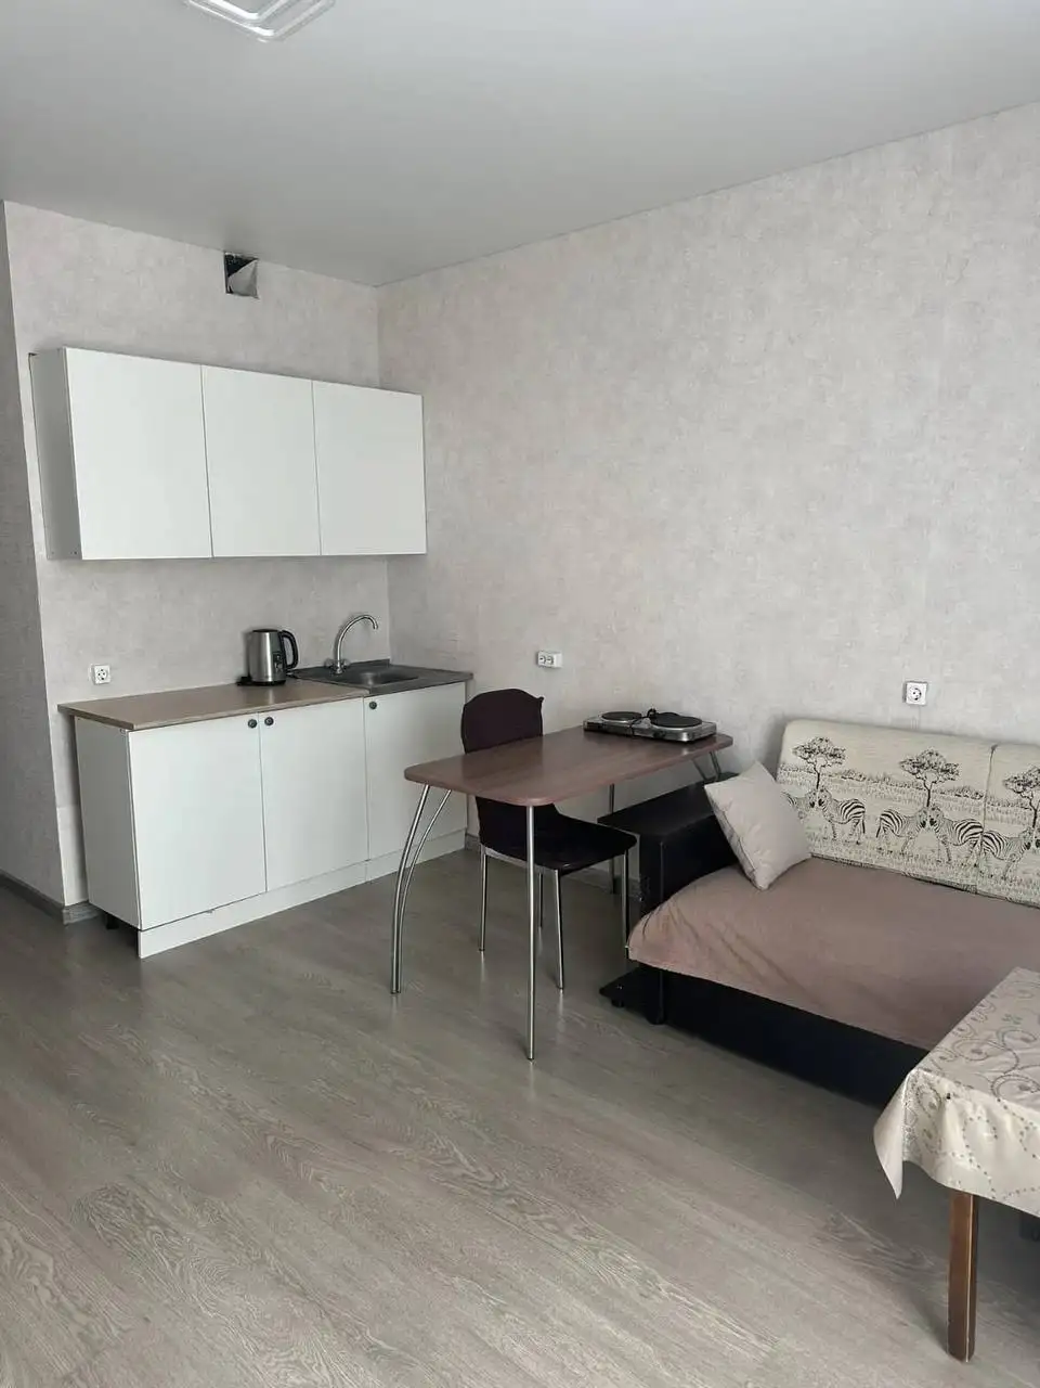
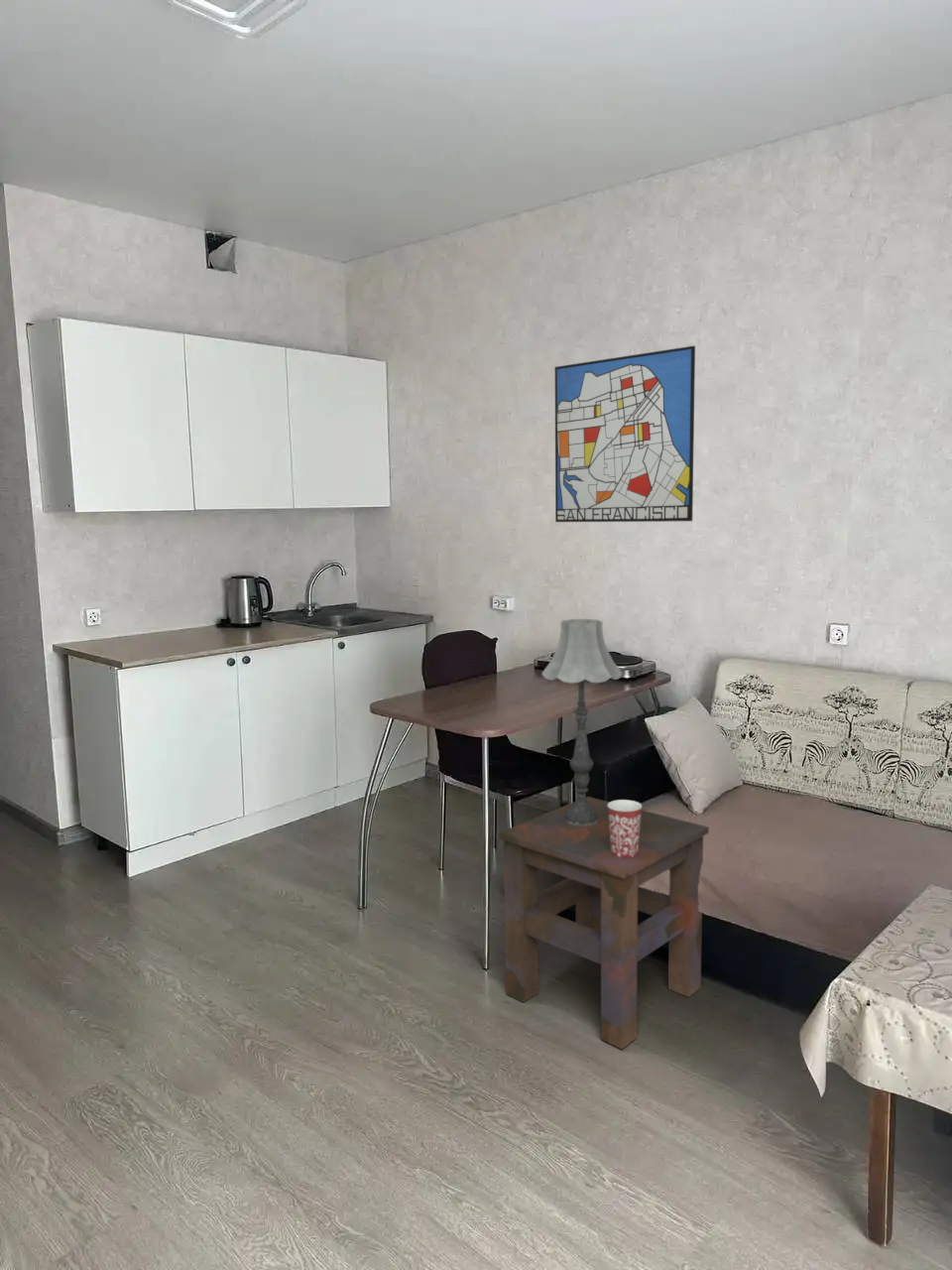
+ mug [608,799,643,858]
+ wall art [554,345,696,523]
+ side table [498,796,710,1051]
+ table lamp [540,618,624,826]
